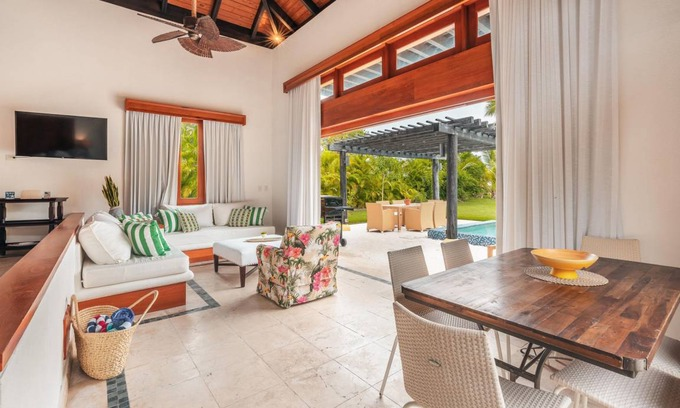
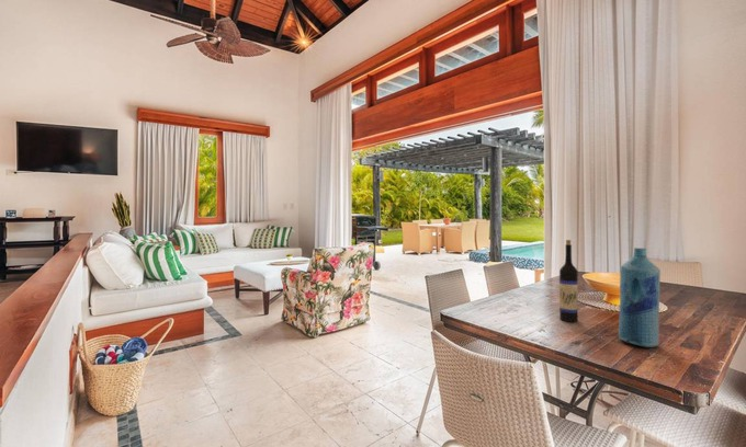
+ bottle [618,247,662,348]
+ wine bottle [558,239,579,323]
